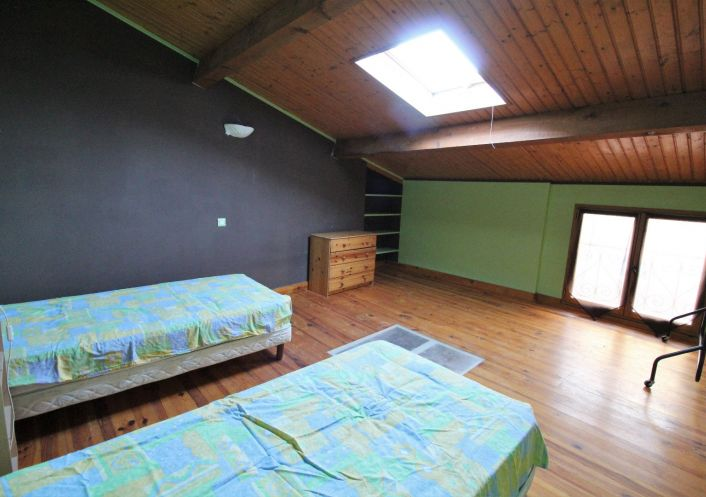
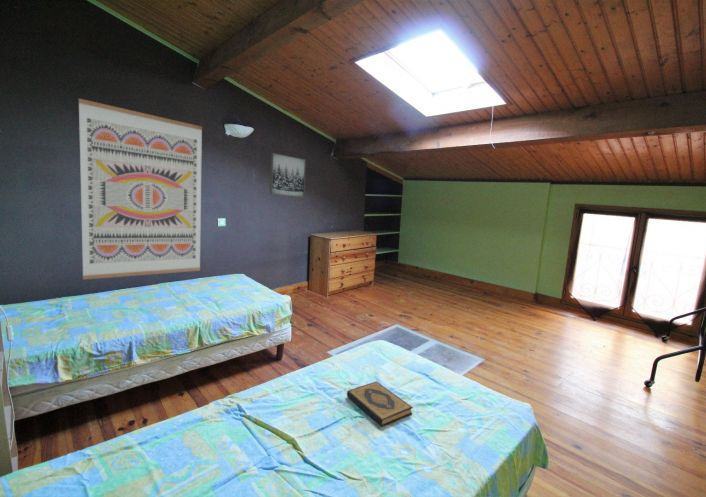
+ hardback book [346,381,414,427]
+ wall art [78,98,203,281]
+ wall art [269,152,307,198]
